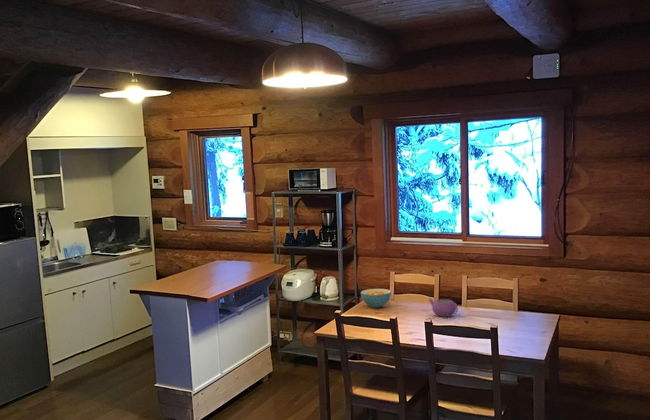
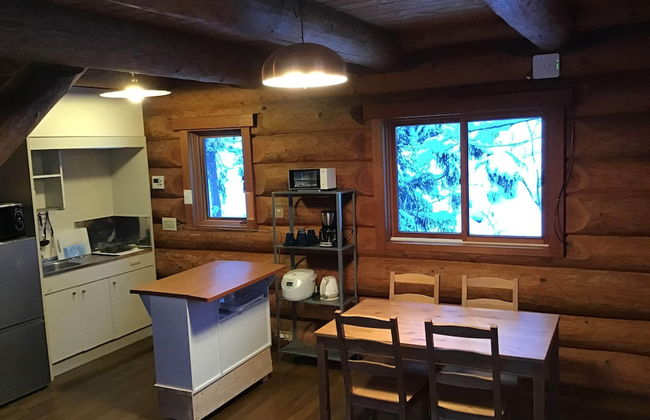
- cereal bowl [360,288,392,309]
- teapot [428,298,459,318]
